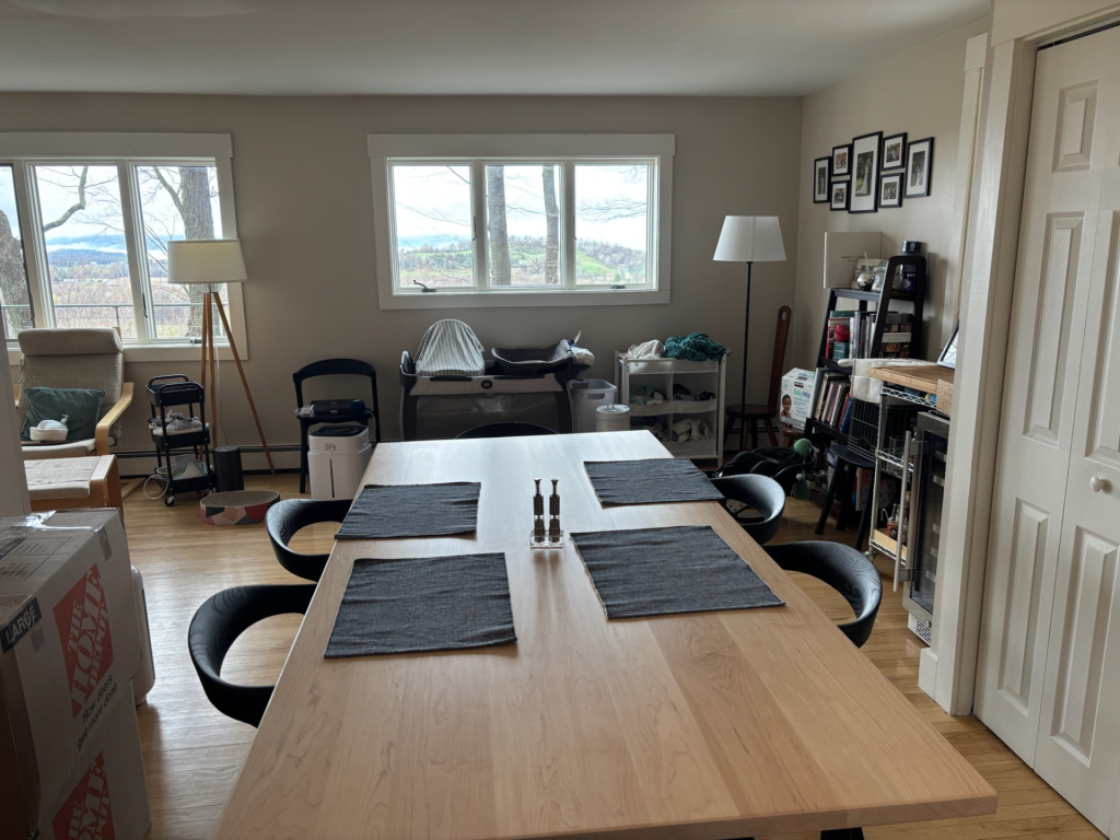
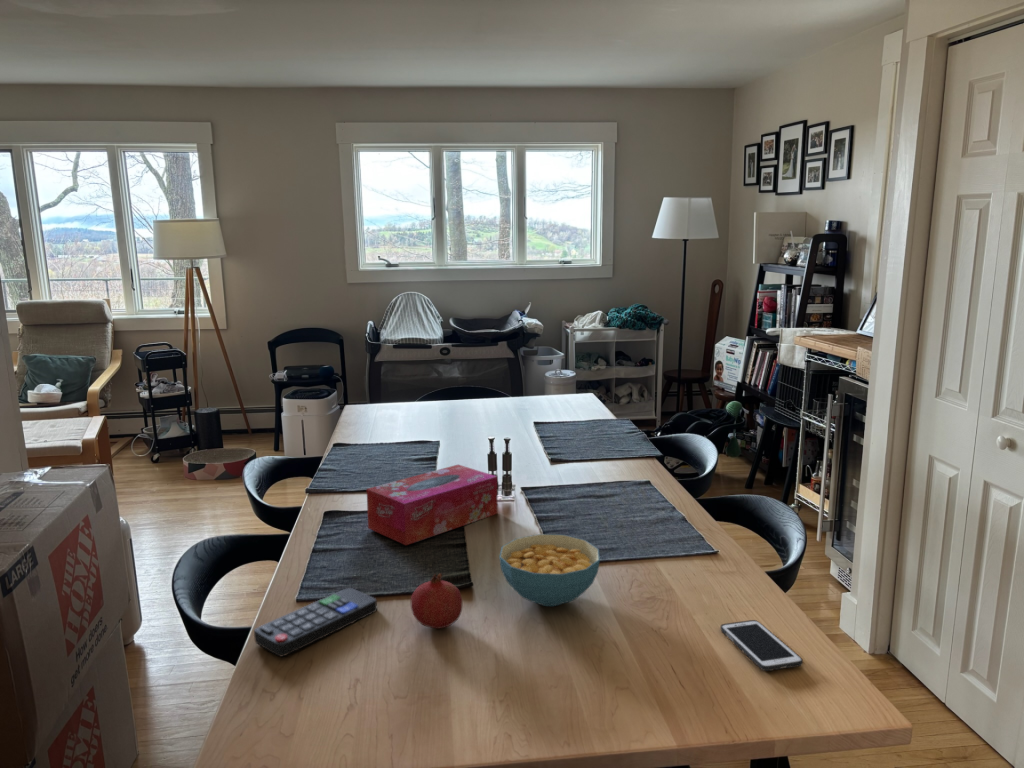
+ cell phone [719,619,804,672]
+ fruit [410,572,463,629]
+ tissue box [366,464,498,546]
+ cereal bowl [498,533,601,607]
+ remote control [253,587,378,658]
